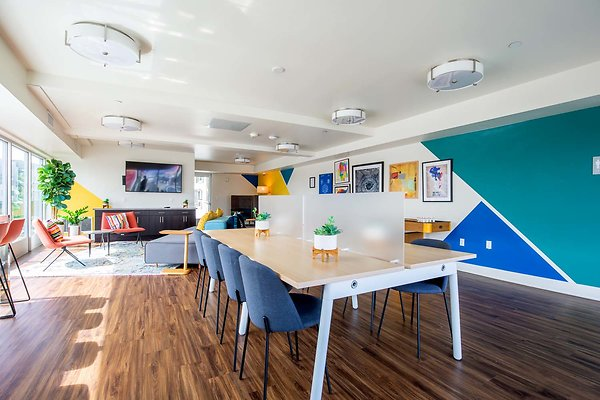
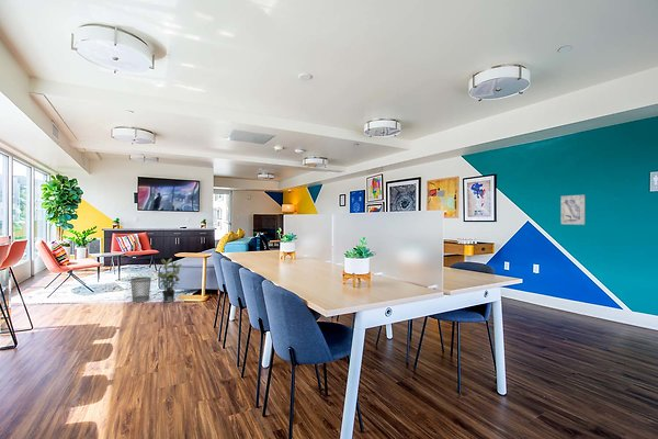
+ wastebasket [129,275,152,303]
+ wall art [560,194,586,226]
+ potted plant [156,257,183,303]
